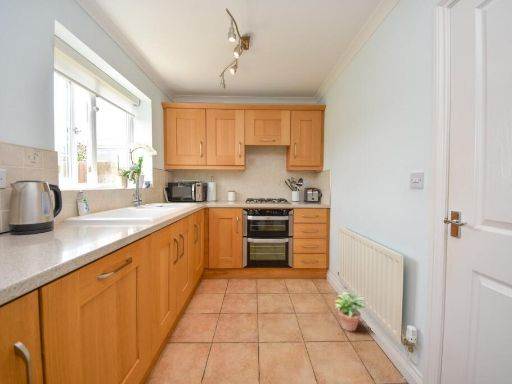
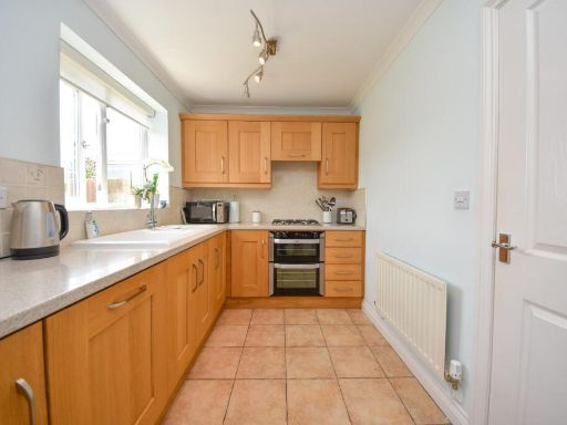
- potted plant [334,291,366,332]
